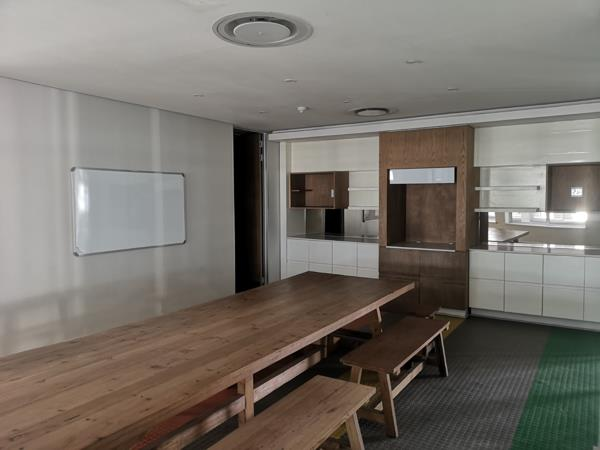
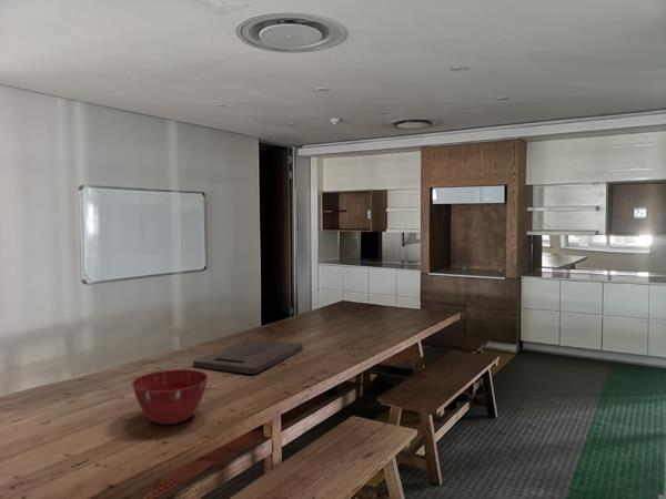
+ cutting board [192,338,304,375]
+ mixing bowl [131,368,210,426]
